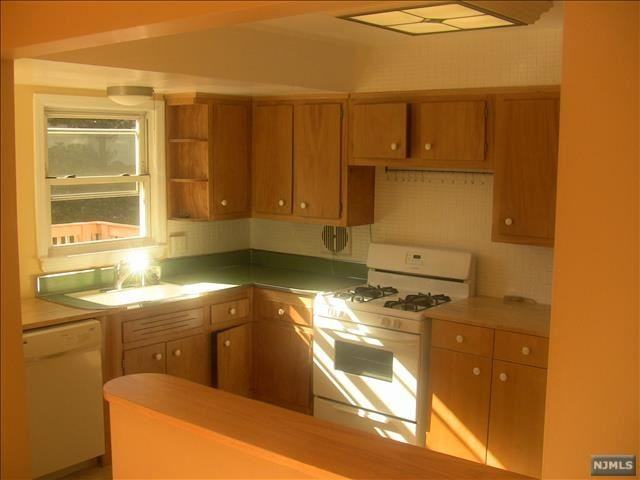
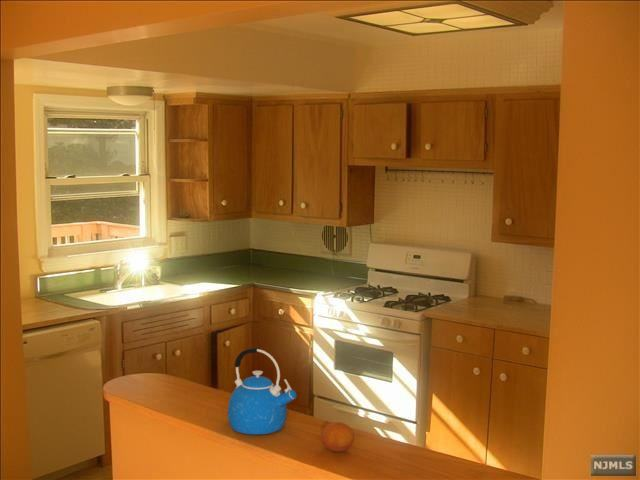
+ fruit [320,421,355,453]
+ kettle [227,346,297,435]
